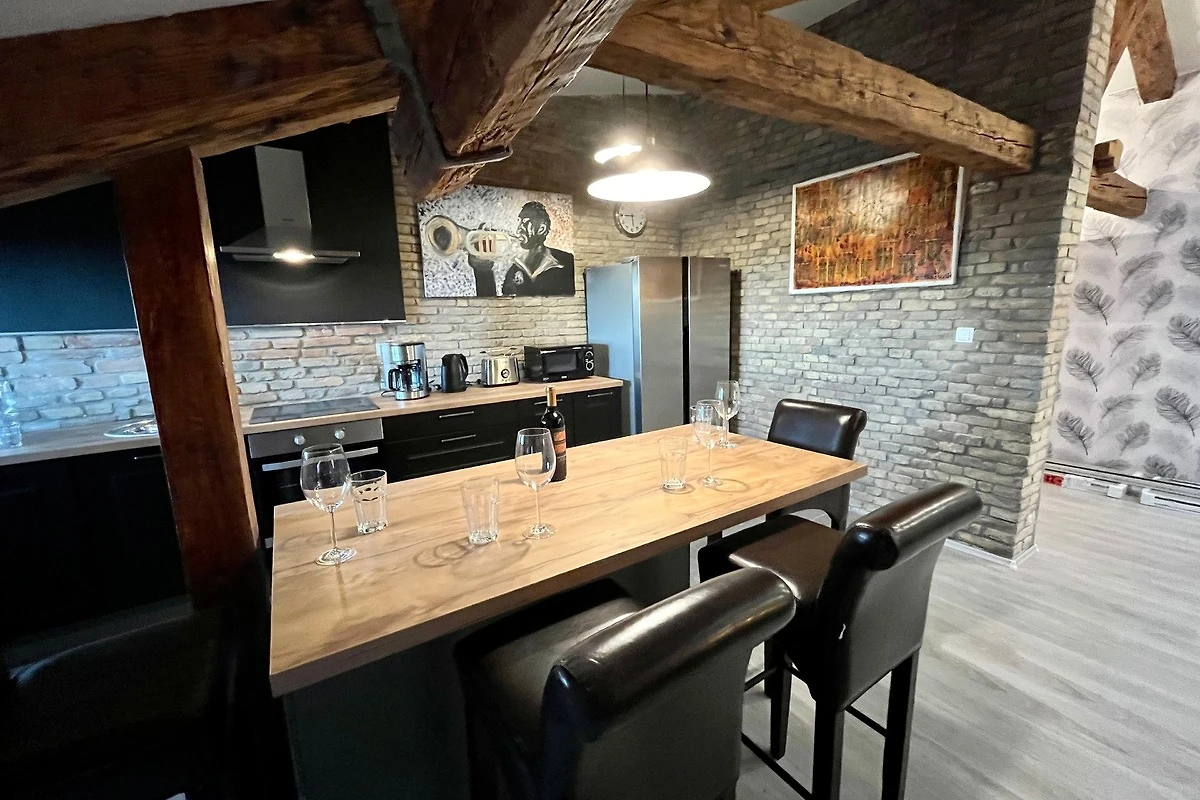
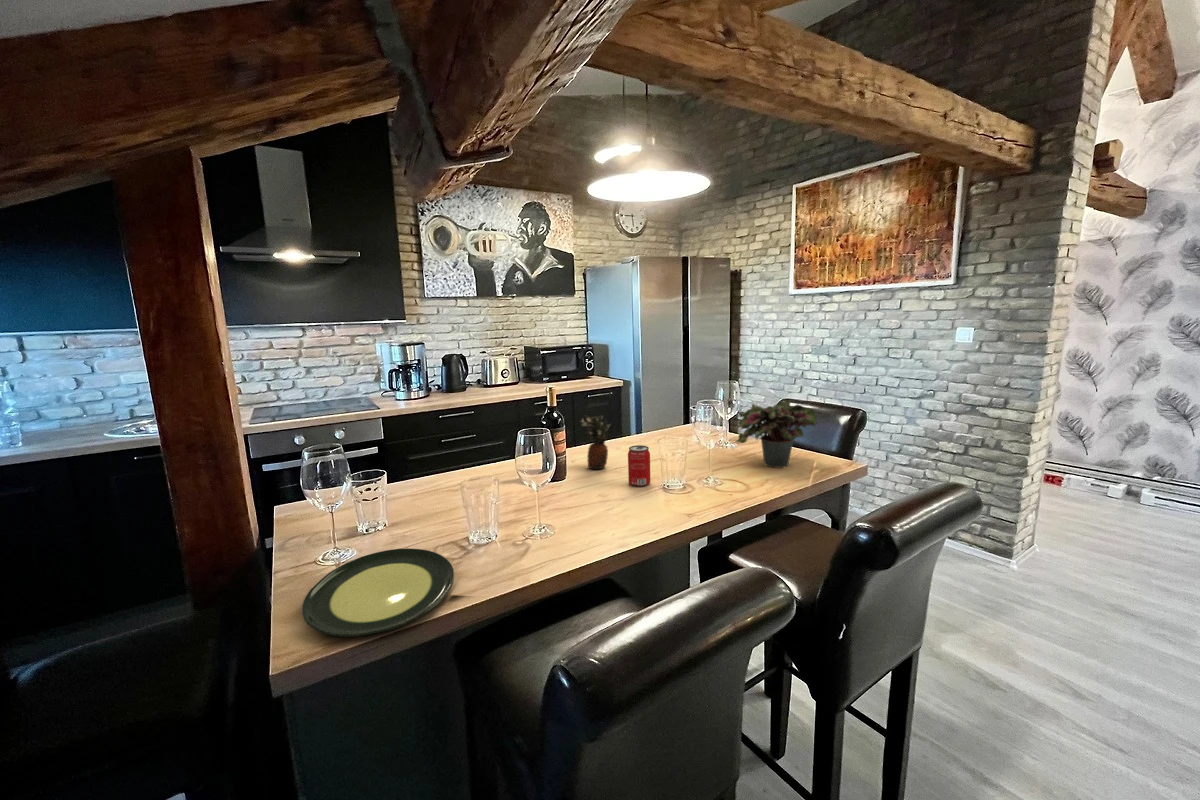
+ beverage can [627,444,651,487]
+ plate [301,547,455,638]
+ potted plant [733,399,819,469]
+ fruit [579,414,612,471]
